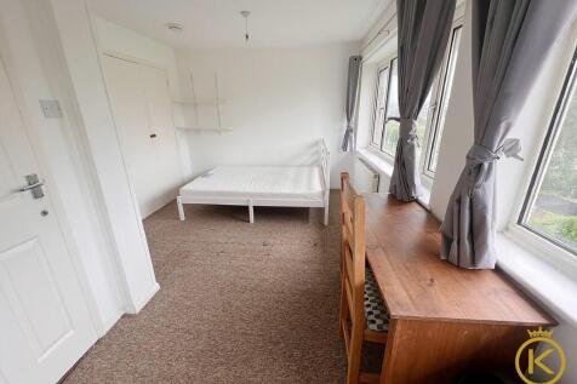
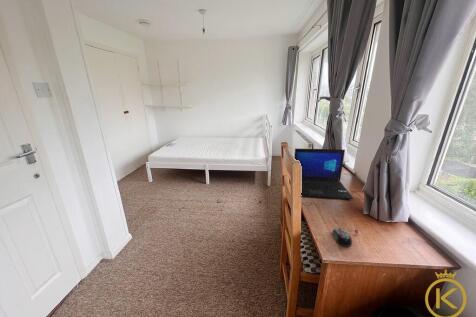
+ laptop [293,148,354,200]
+ computer mouse [332,227,353,248]
